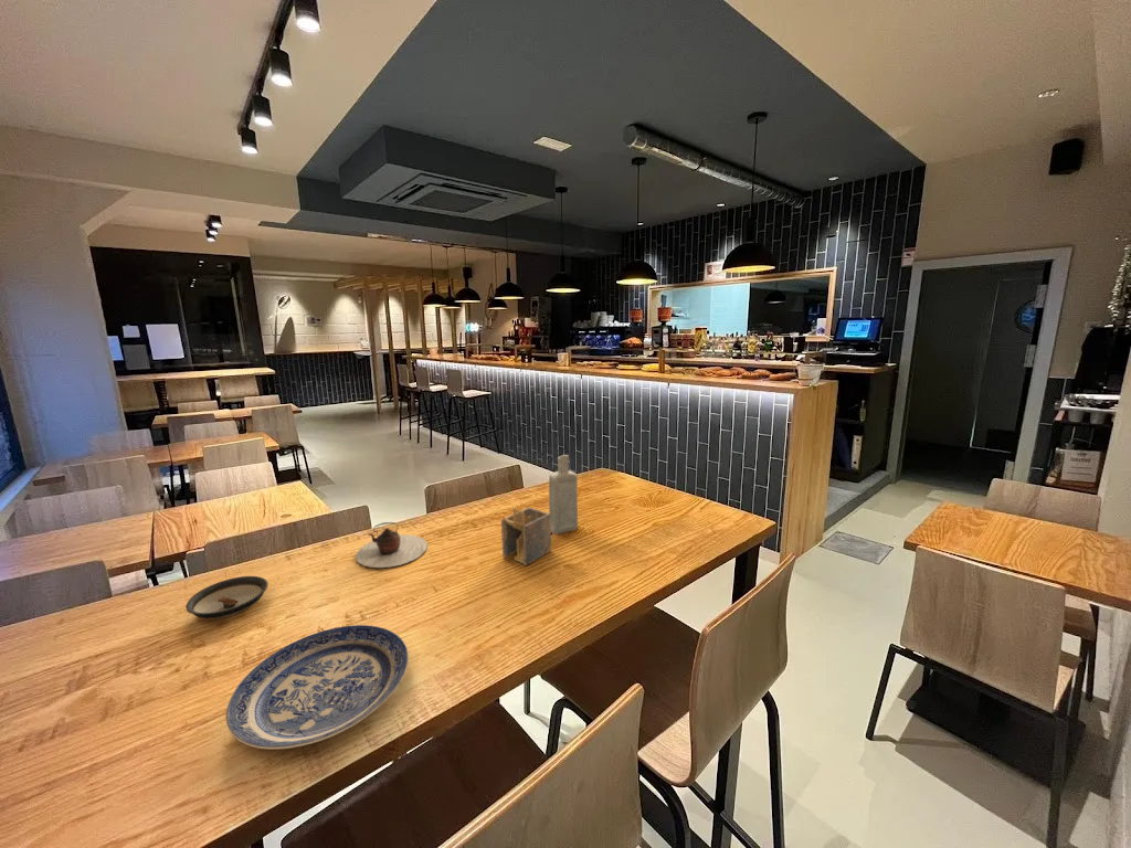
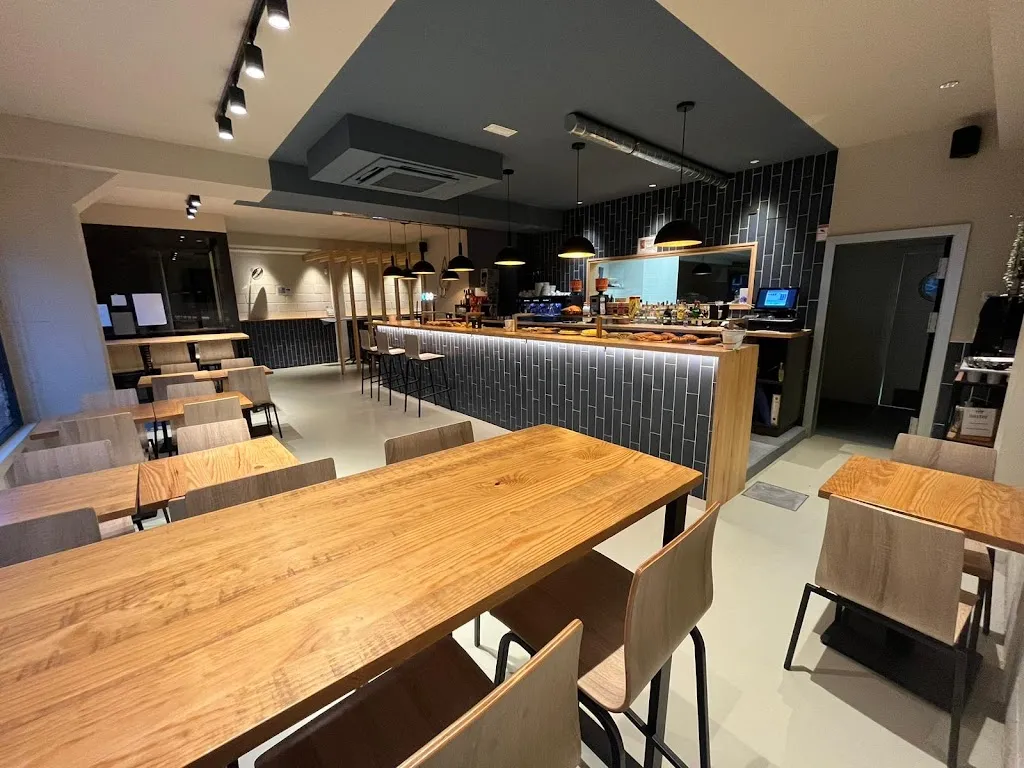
- bottle [548,454,579,536]
- teapot [355,521,429,569]
- saucer [184,575,269,621]
- napkin holder [500,506,552,568]
- plate [225,624,410,751]
